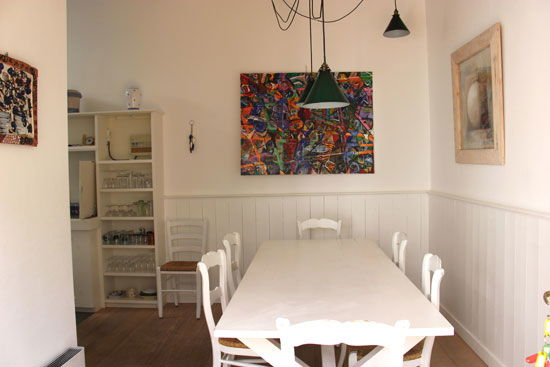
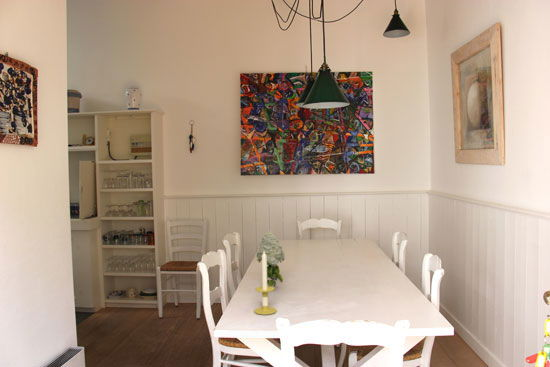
+ candle [253,251,278,316]
+ flower [255,230,286,288]
